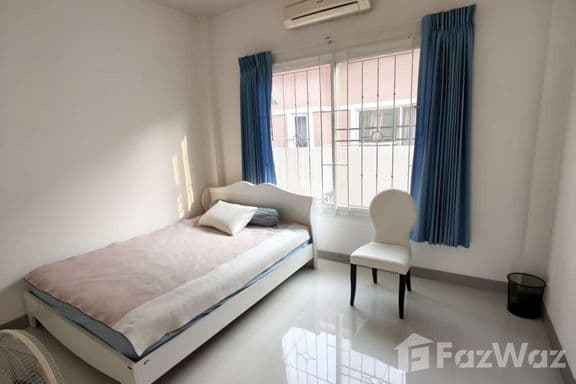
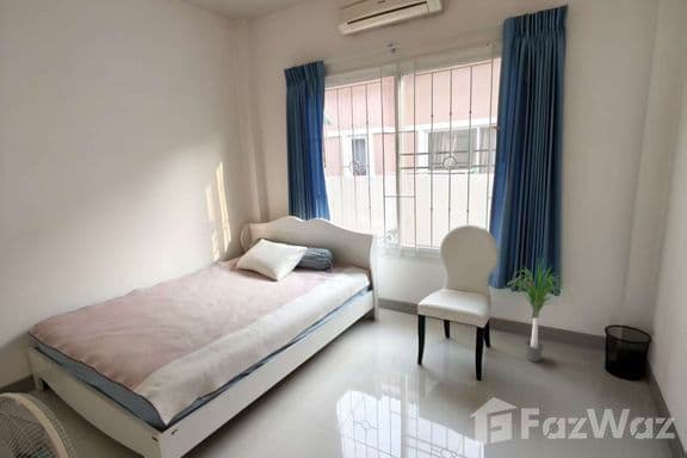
+ potted plant [501,258,577,363]
